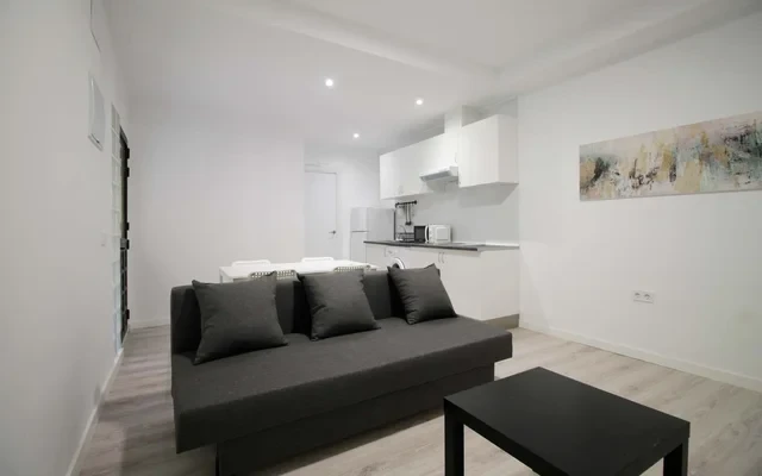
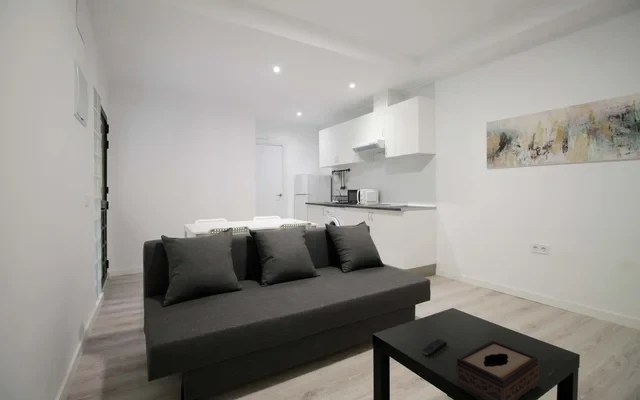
+ tissue box [455,340,540,400]
+ remote control [422,338,448,356]
